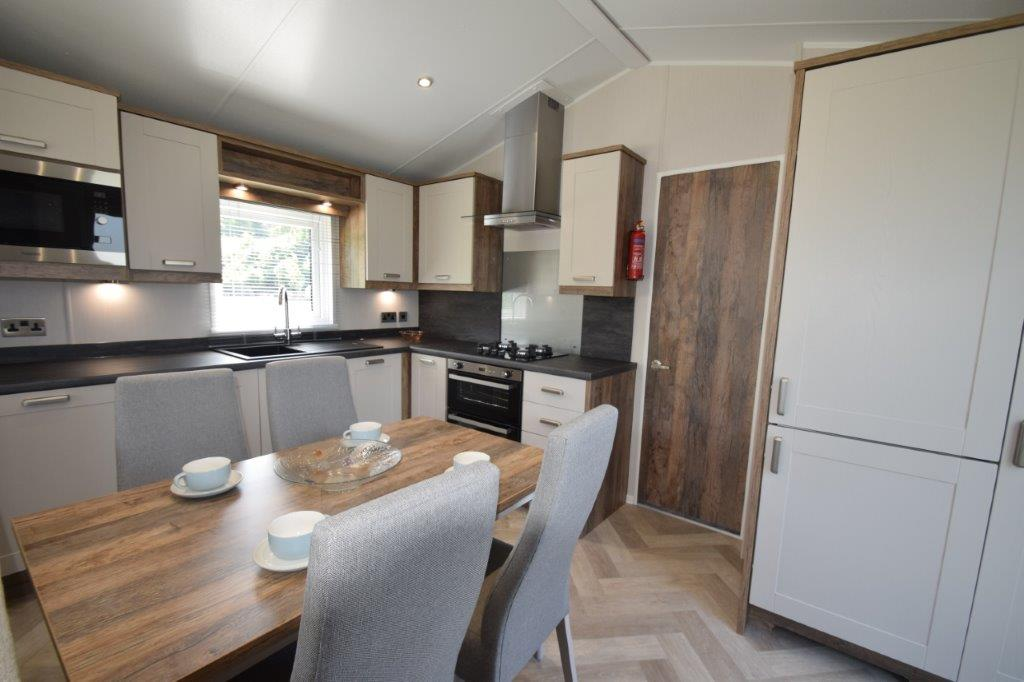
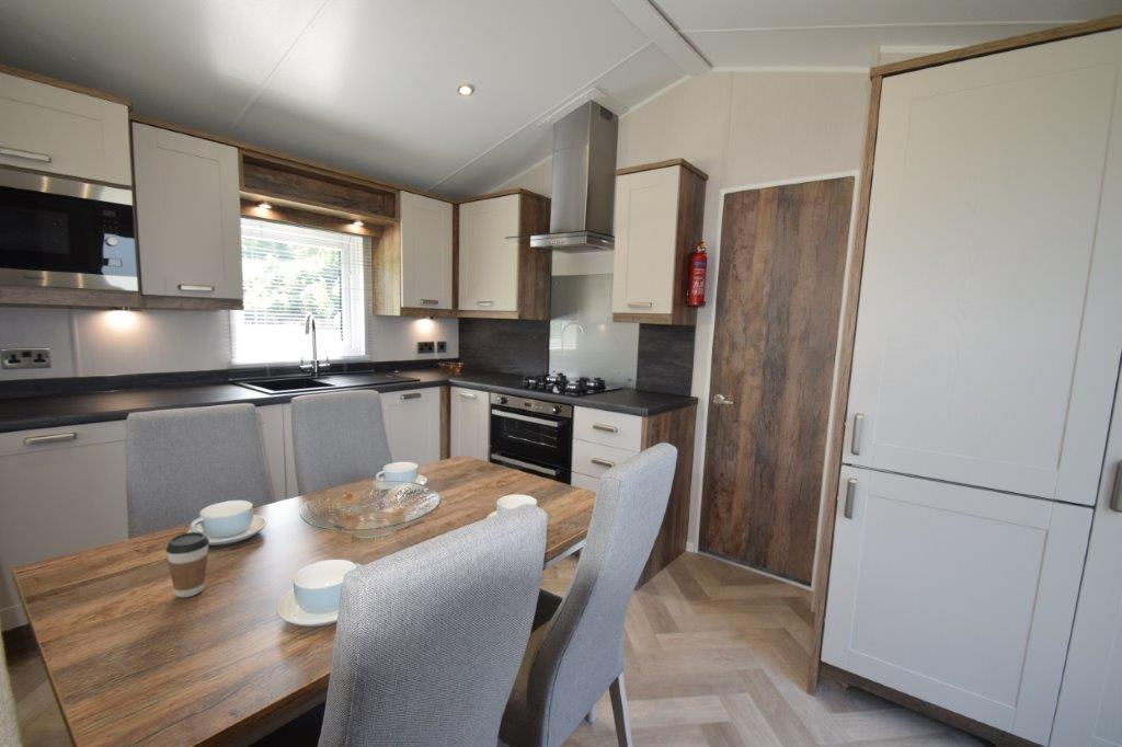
+ coffee cup [164,531,210,598]
